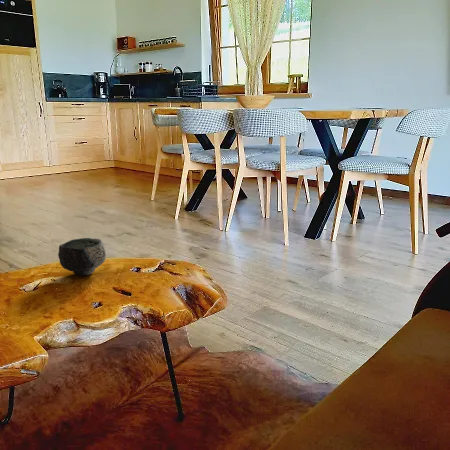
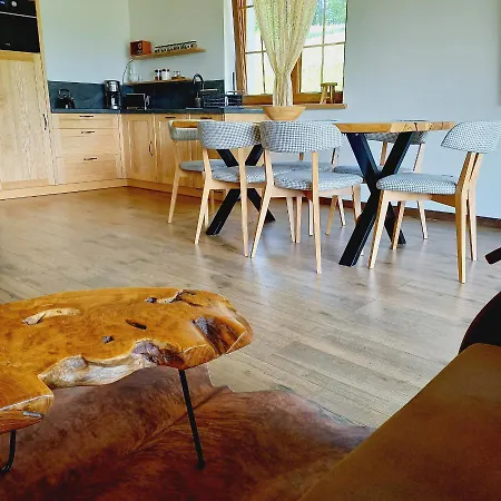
- ceramic bowl [57,237,107,276]
